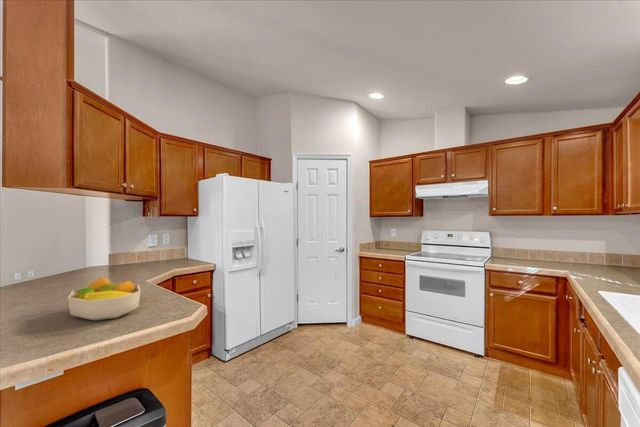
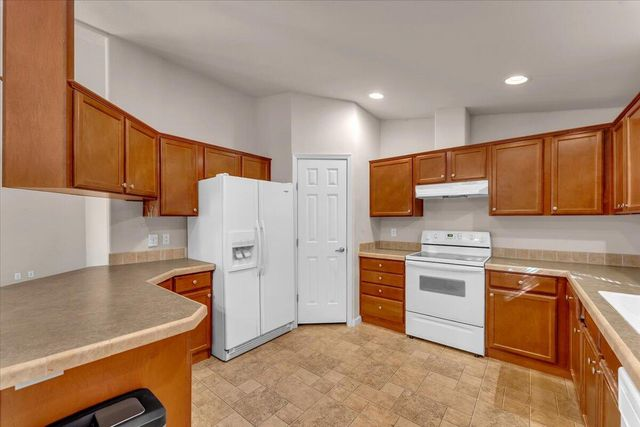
- fruit bowl [67,277,142,322]
